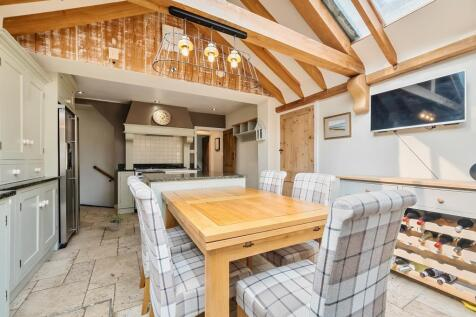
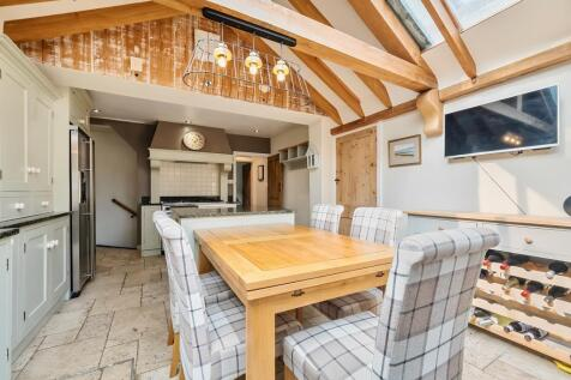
- potted plant [107,213,125,232]
